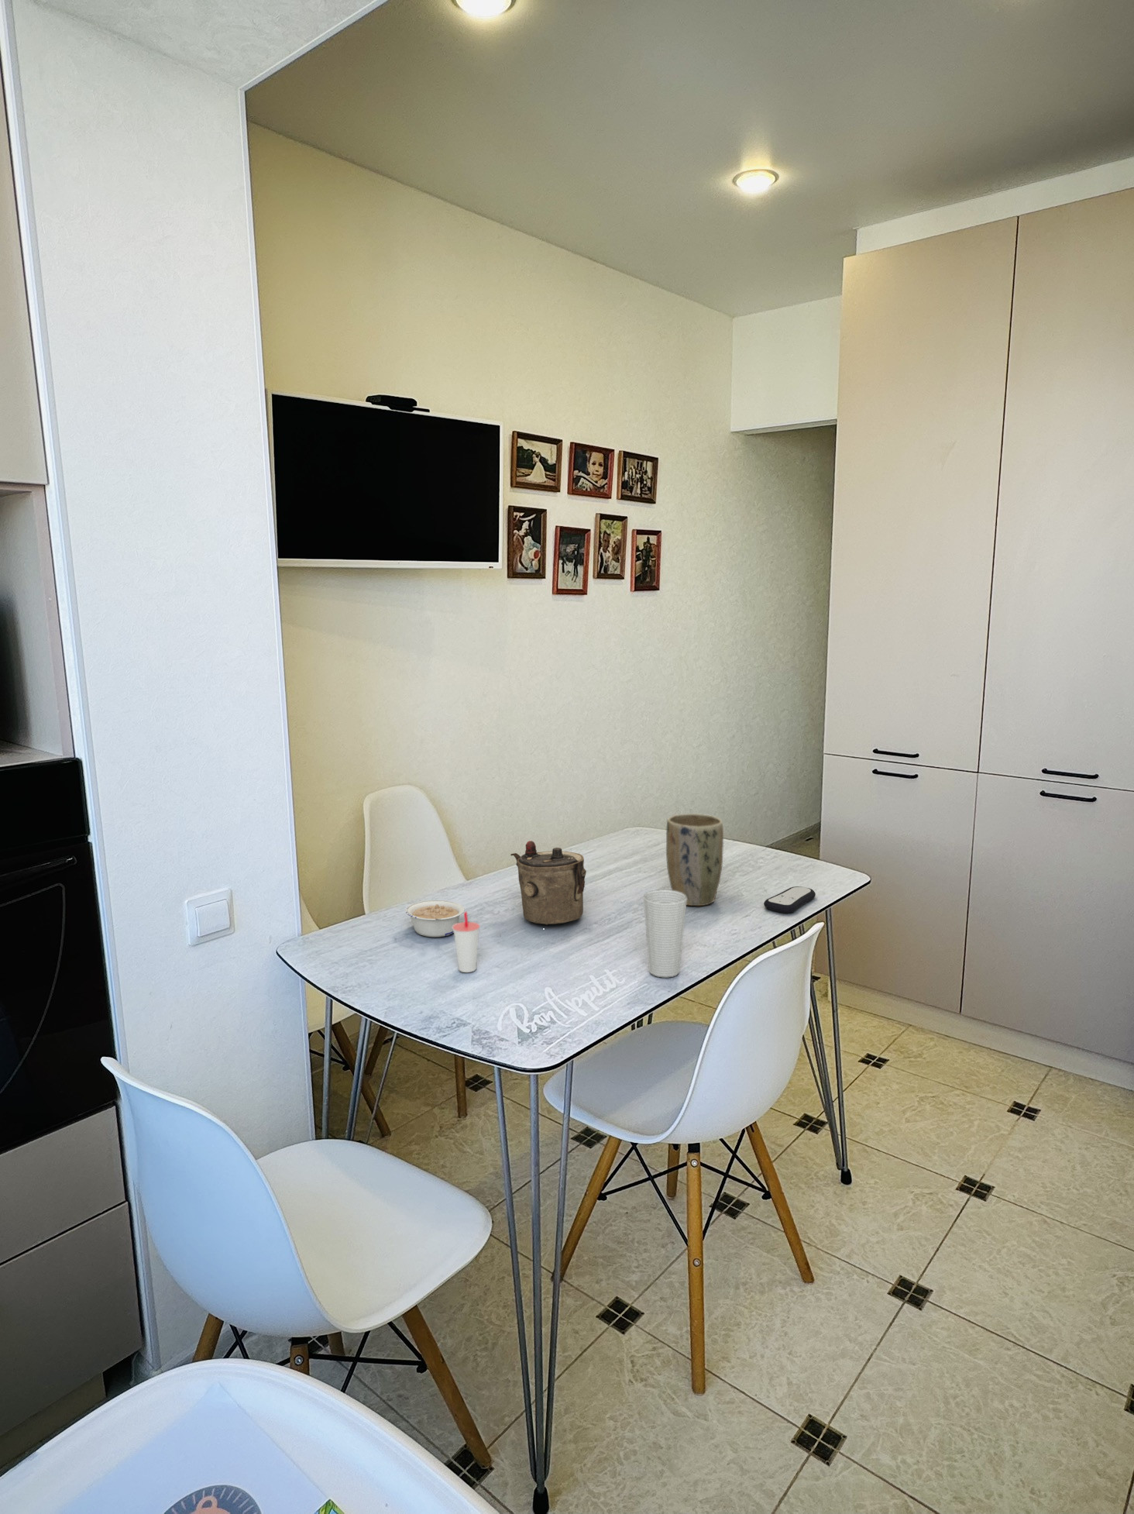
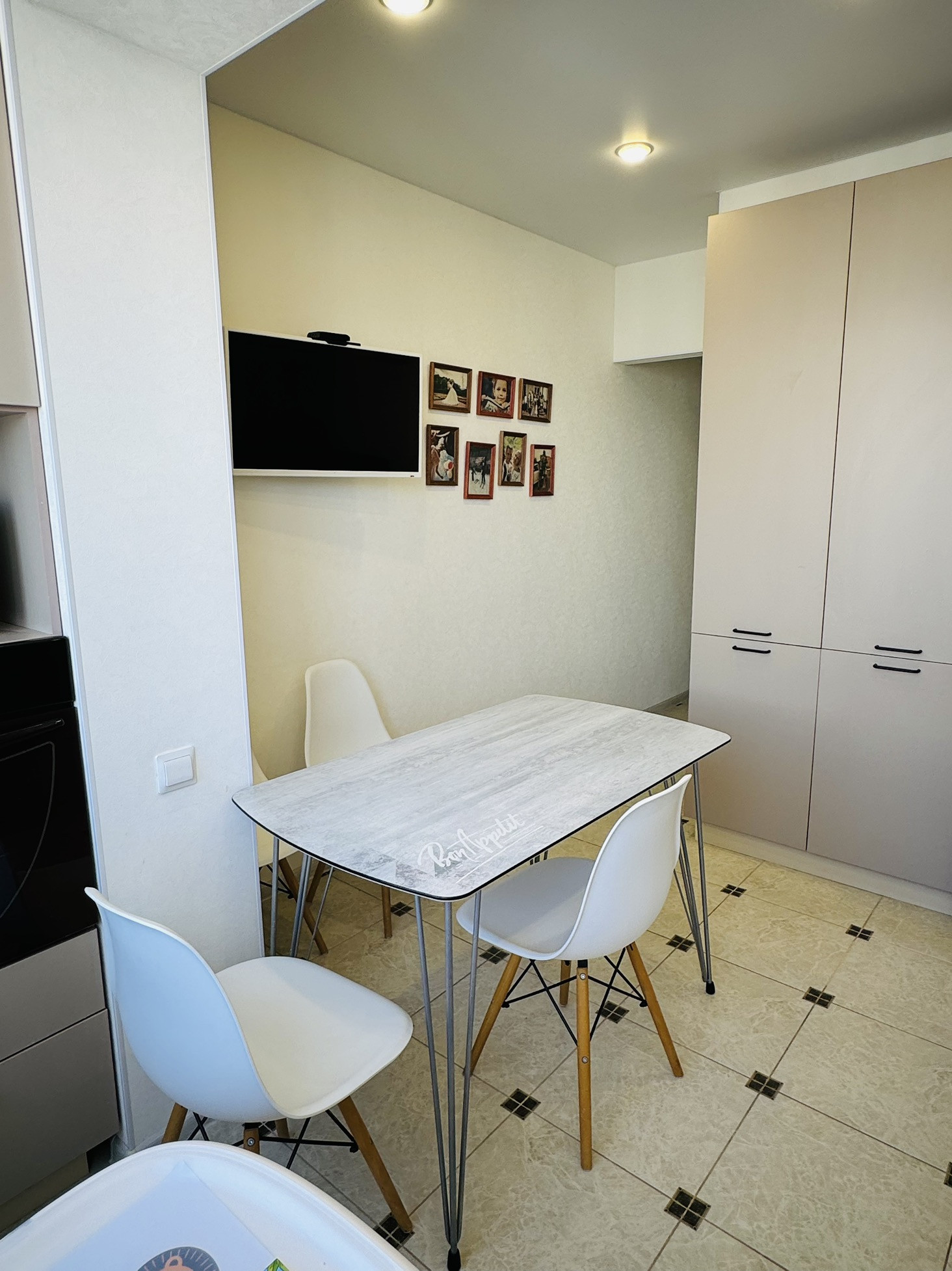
- plant pot [666,812,724,906]
- remote control [764,885,816,914]
- cup [453,911,481,973]
- cup [643,889,687,978]
- teapot [510,840,587,926]
- legume [405,899,466,937]
